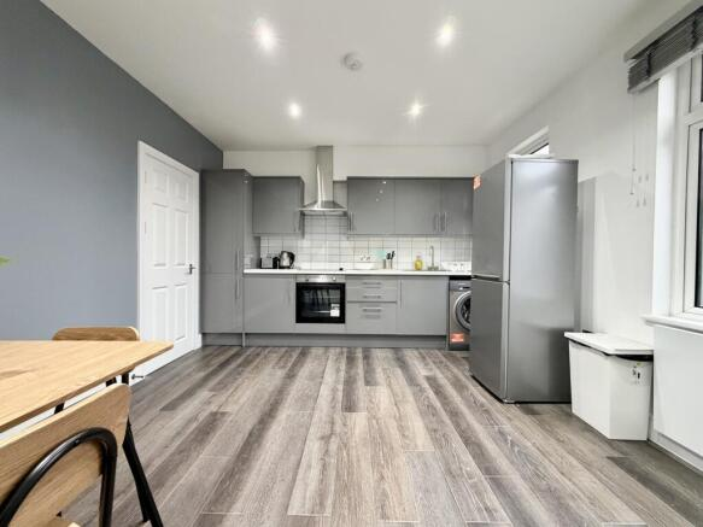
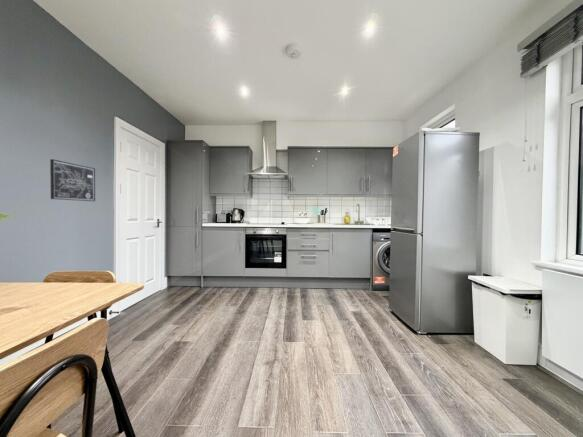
+ wall art [49,158,96,202]
